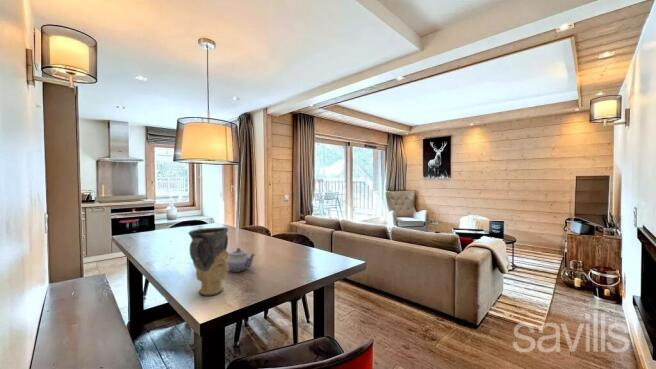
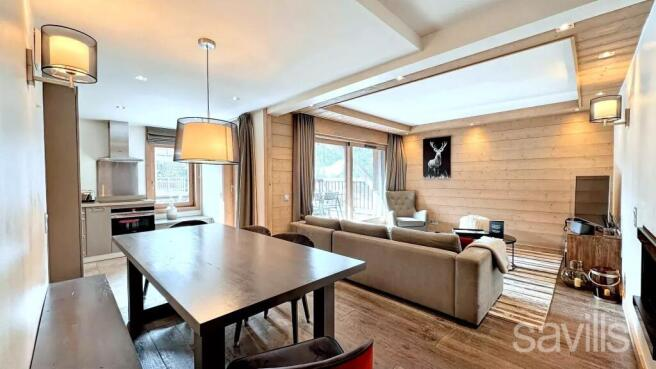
- teapot [226,247,257,273]
- vase [187,226,229,297]
